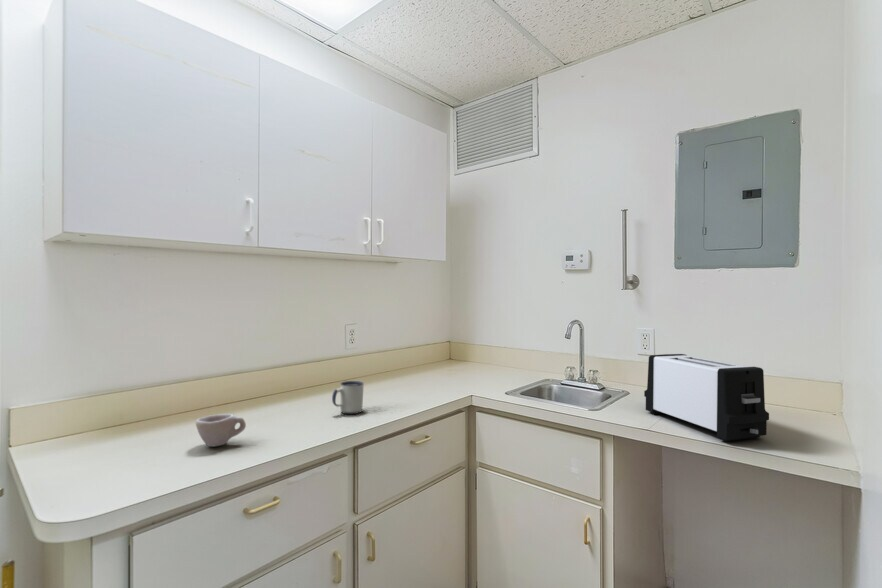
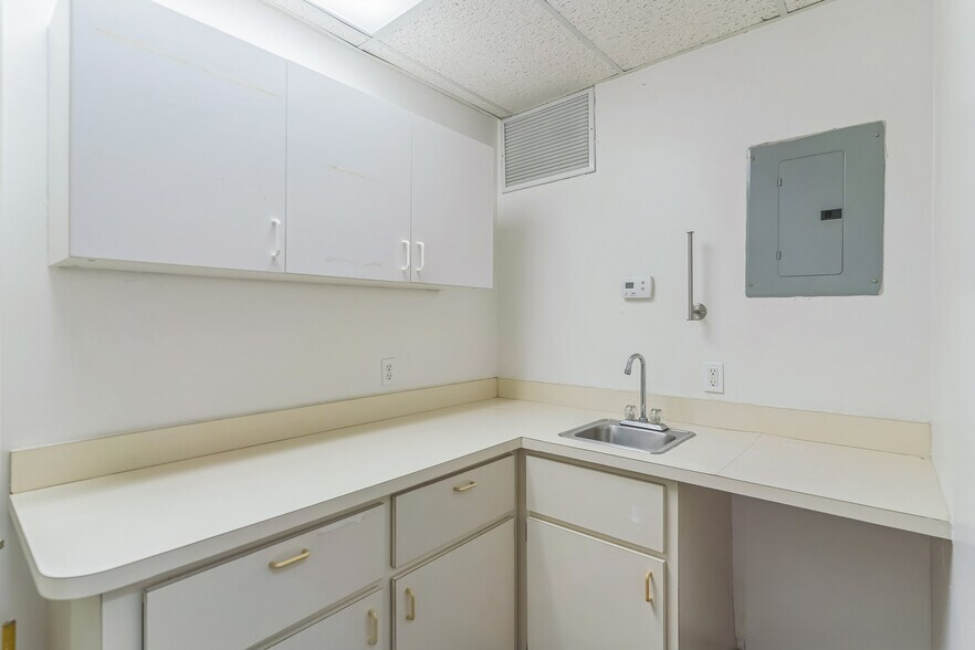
- toaster [643,353,770,442]
- cup [195,413,247,447]
- mug [331,380,365,415]
